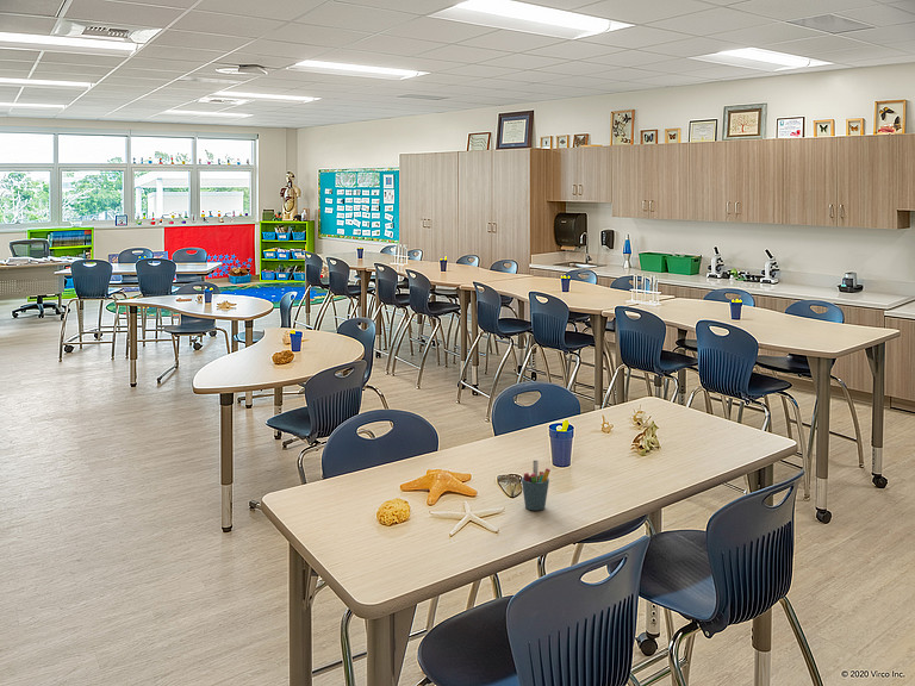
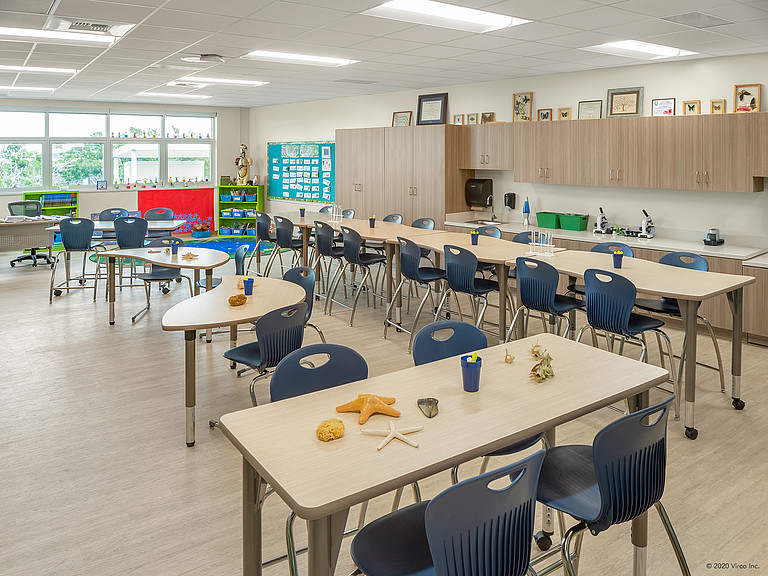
- pen holder [521,460,552,511]
